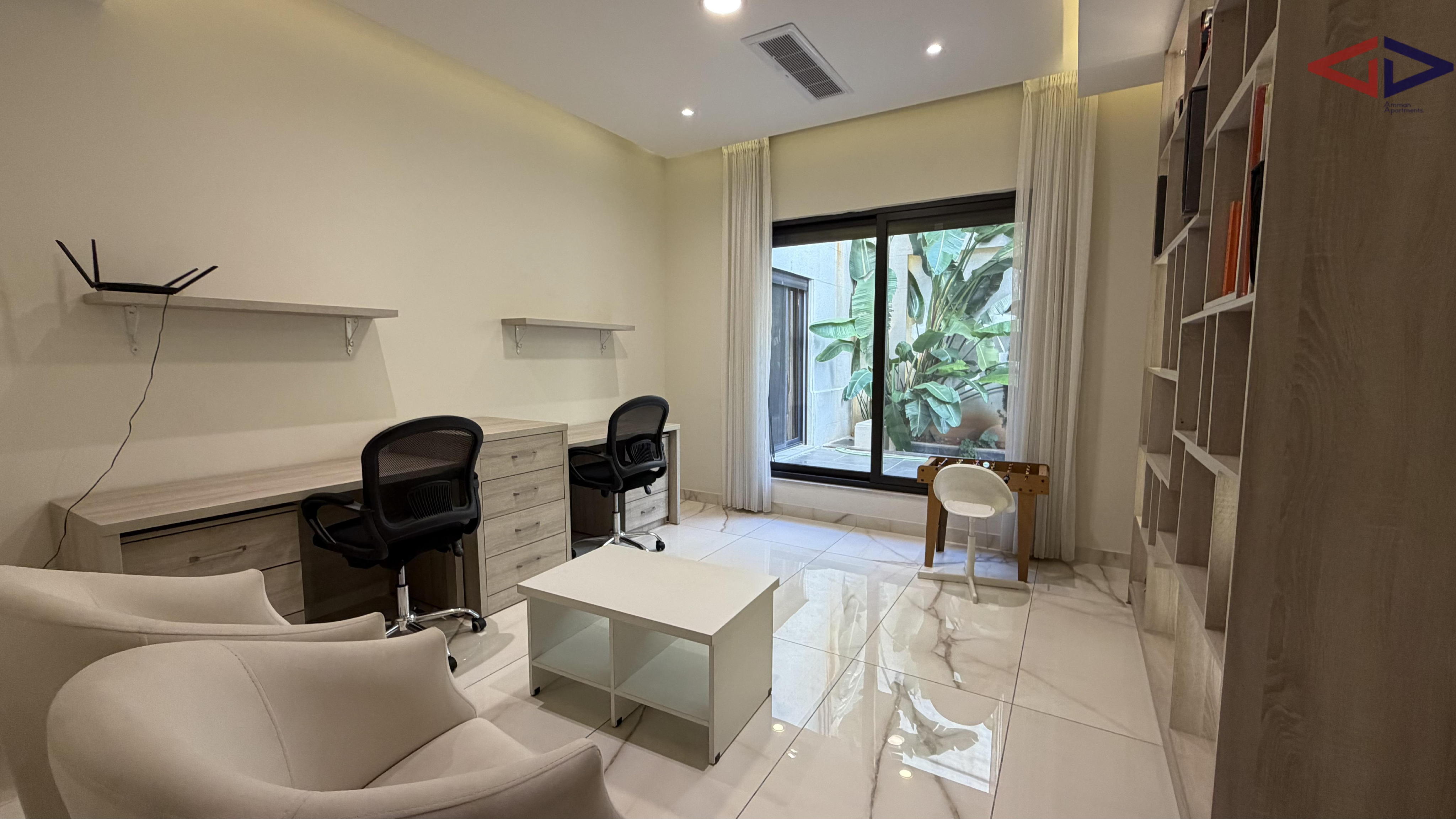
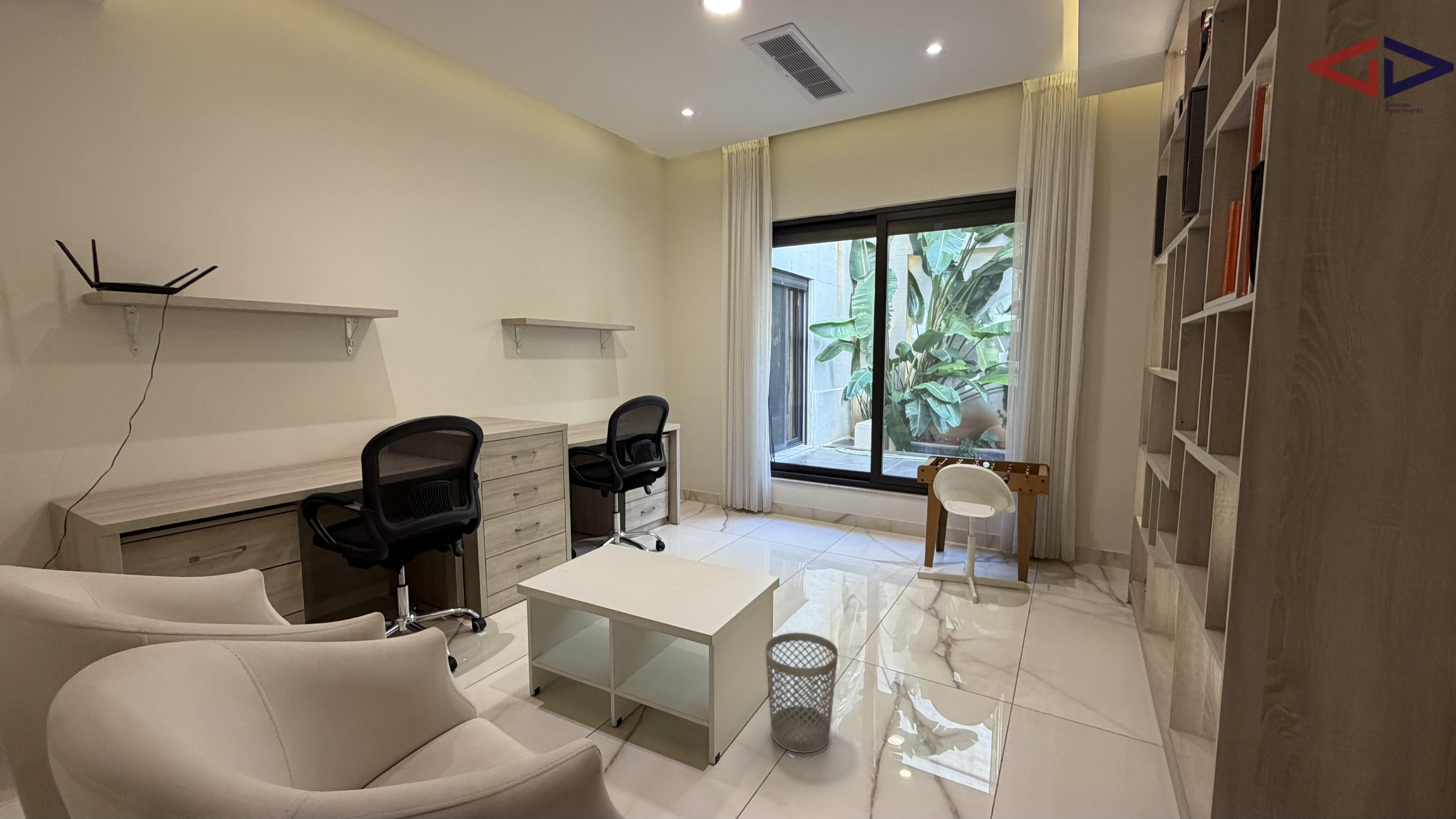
+ wastebasket [765,632,839,753]
